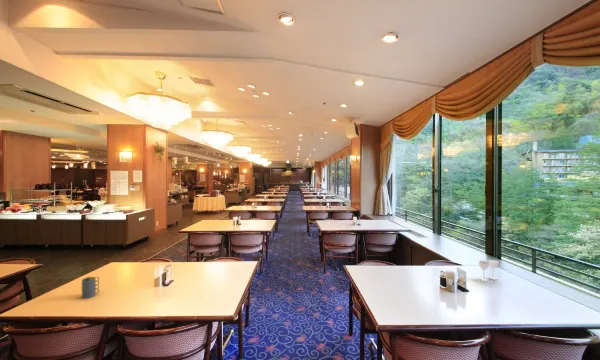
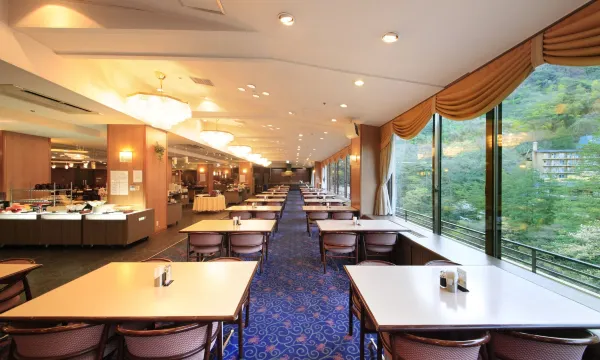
- mug [80,276,100,299]
- wineglass [478,259,500,282]
